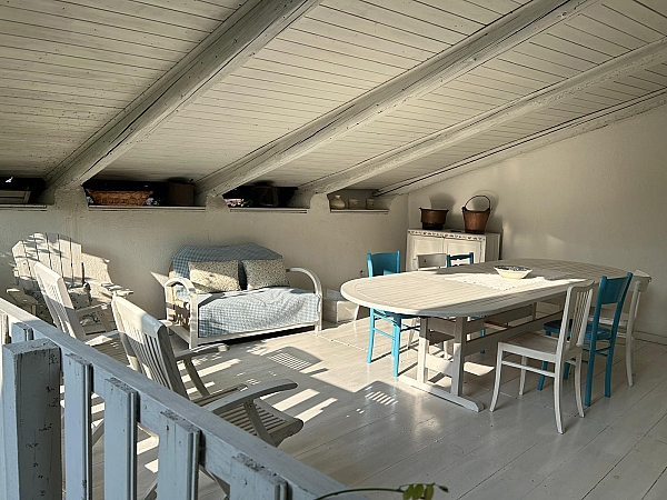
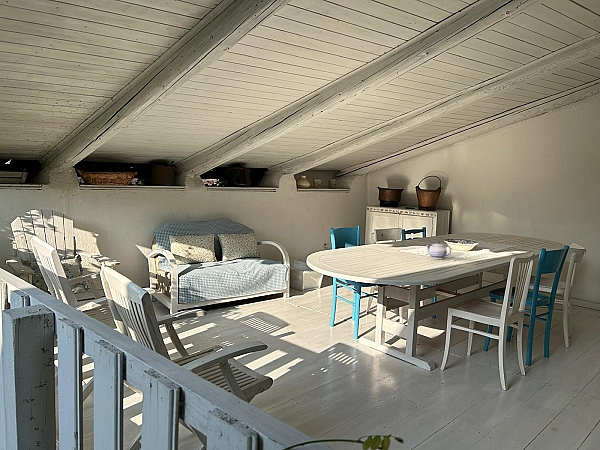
+ teapot [425,240,452,260]
